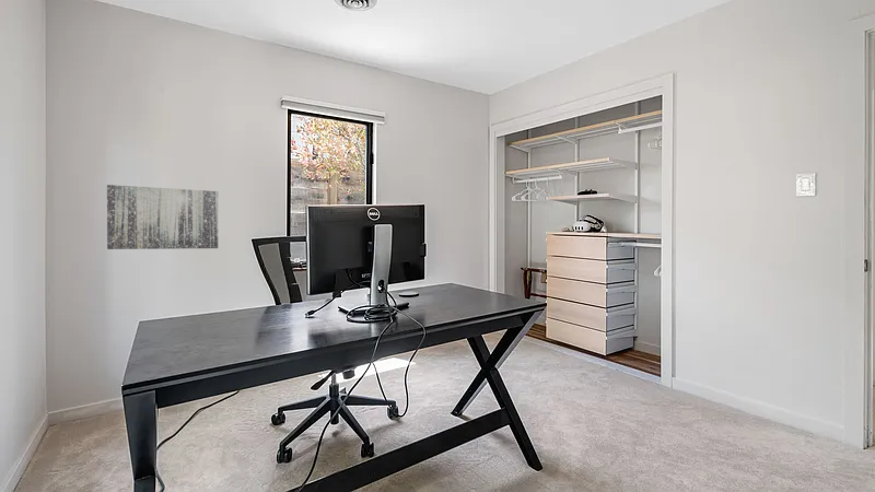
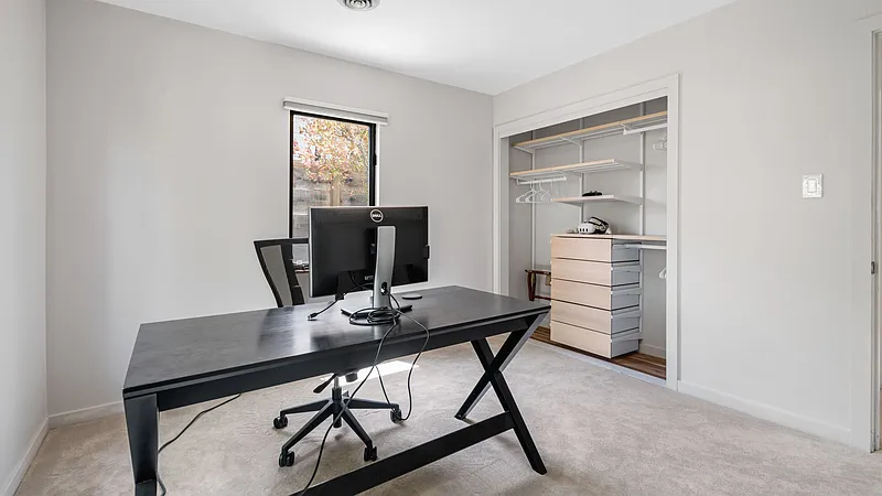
- wall art [106,184,220,250]
